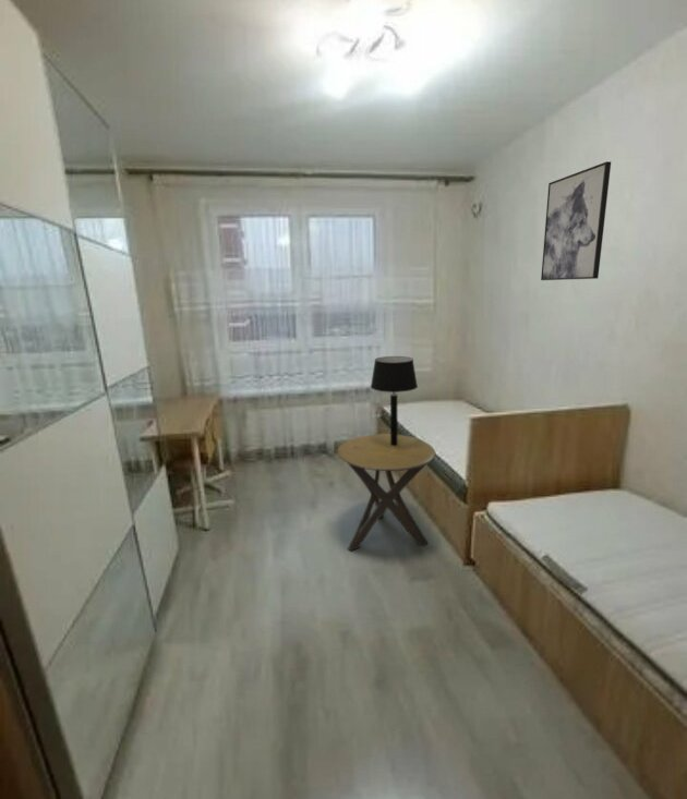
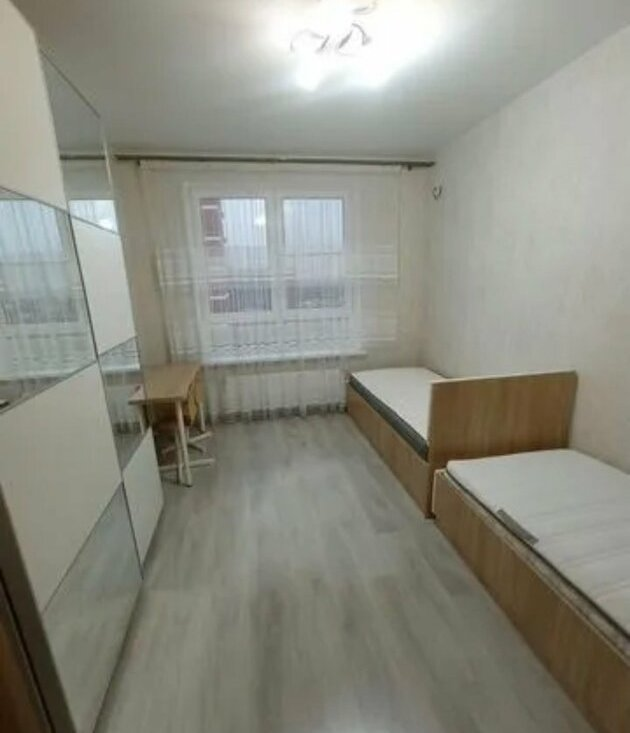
- table lamp [370,355,419,446]
- side table [336,433,436,552]
- wall art [540,160,612,281]
